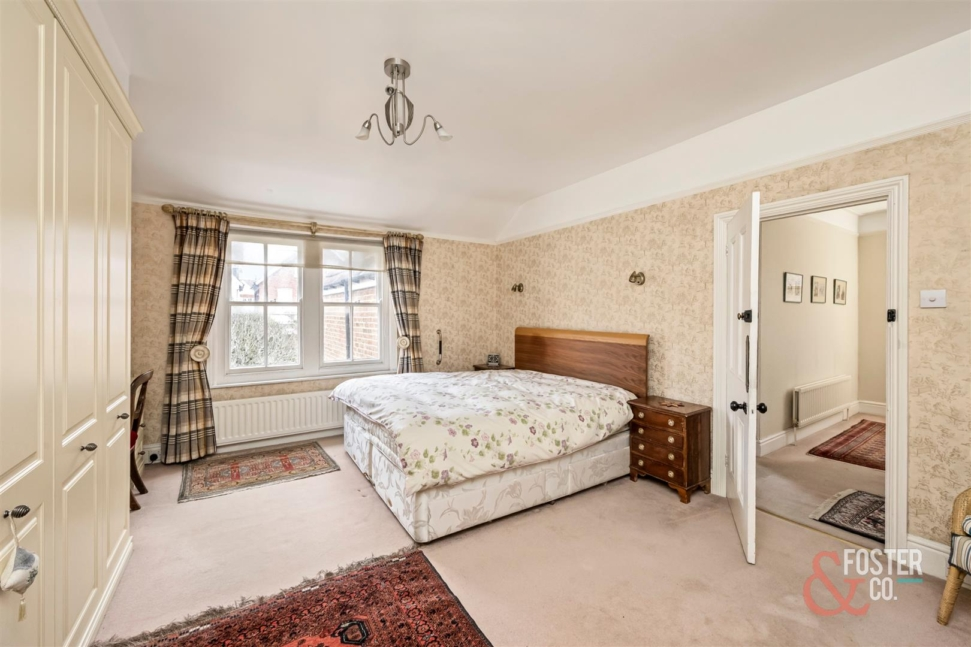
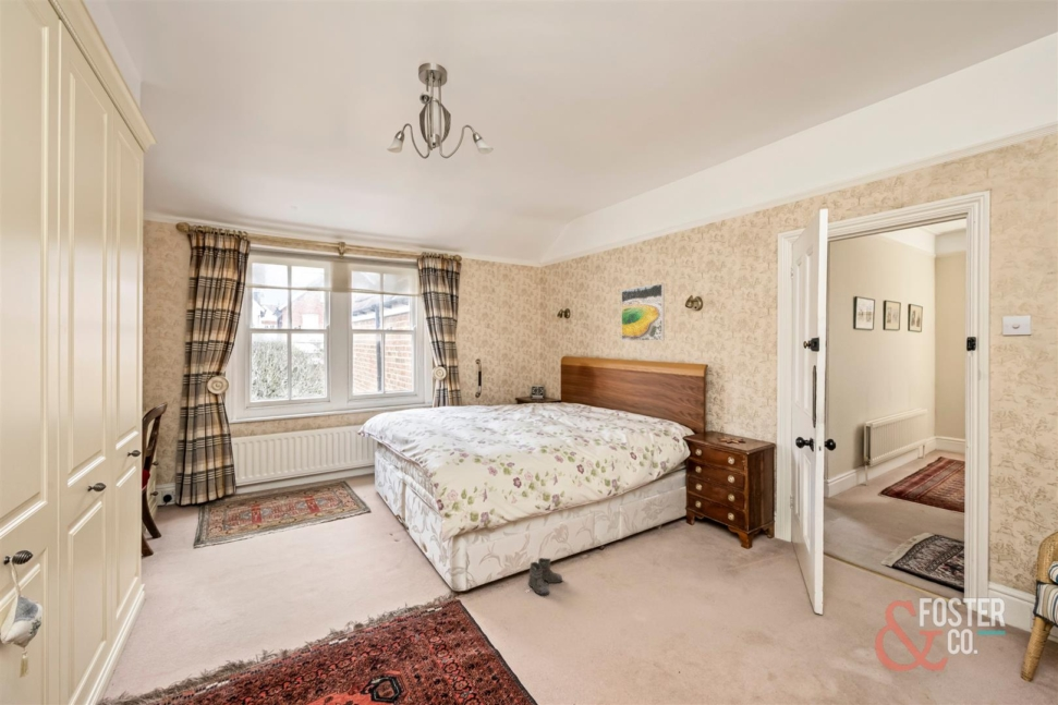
+ boots [527,557,563,596]
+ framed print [620,282,666,342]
